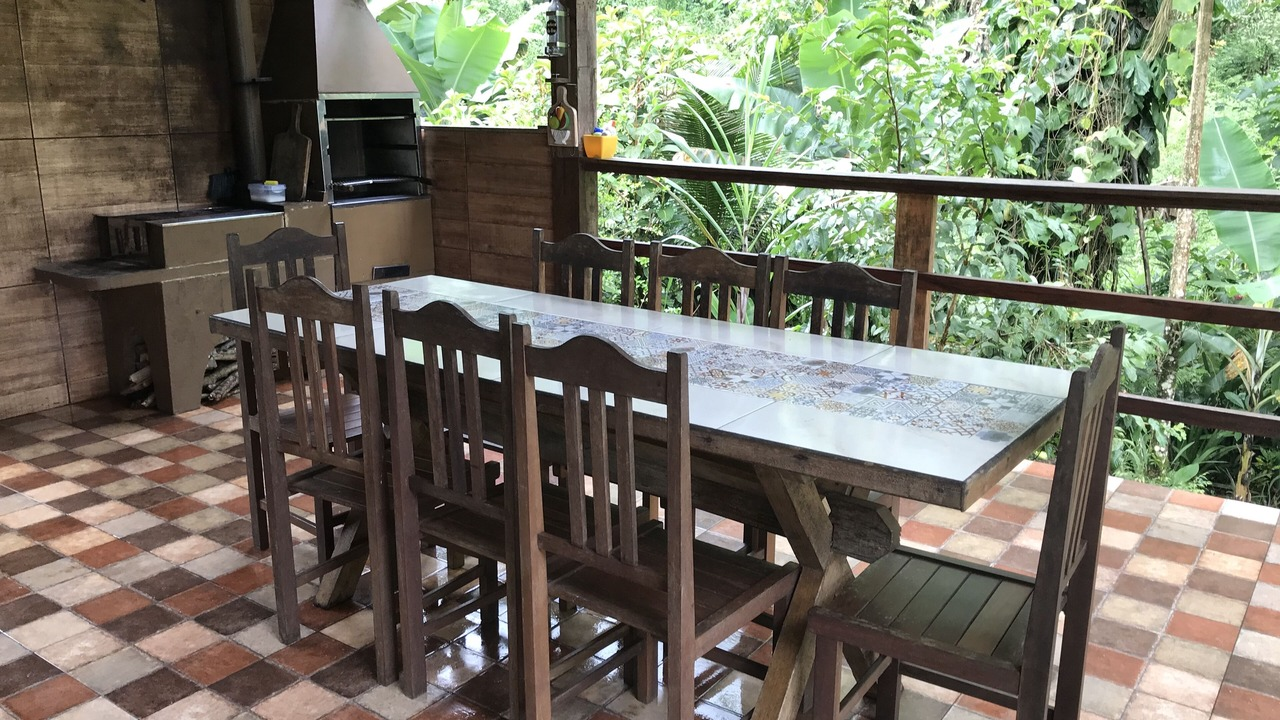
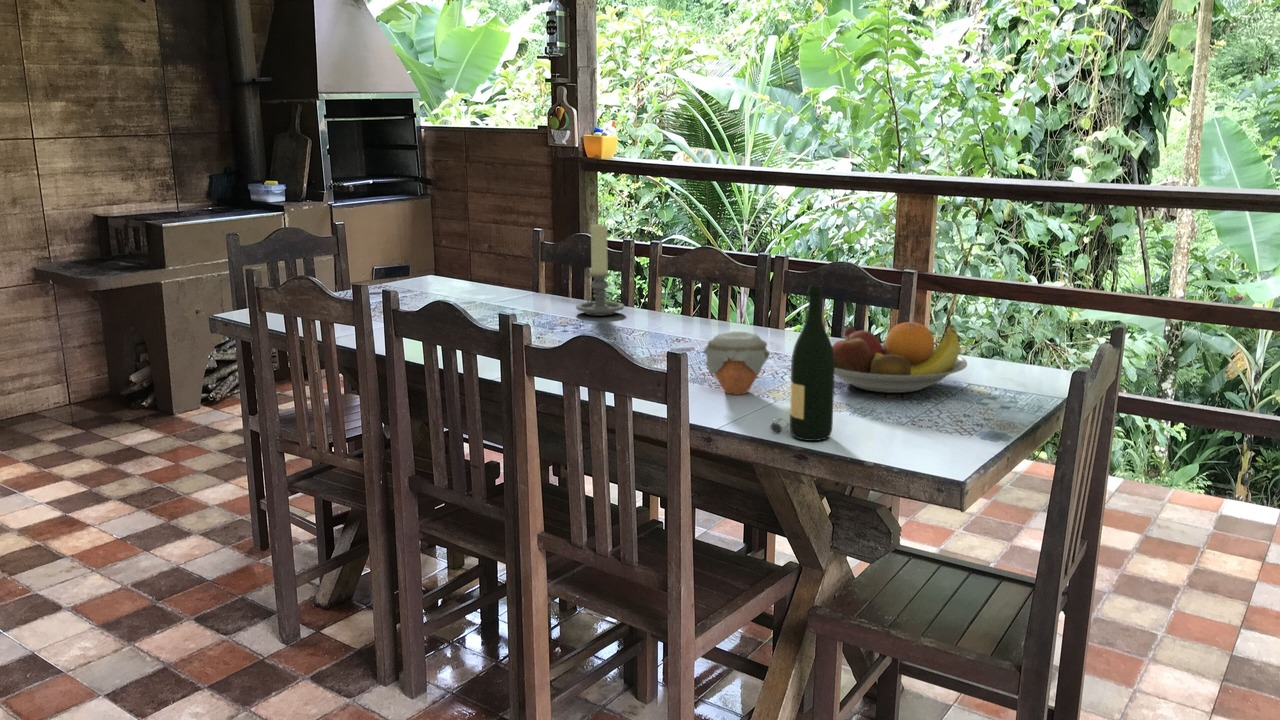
+ candle holder [575,222,625,317]
+ jar [702,330,771,396]
+ wine bottle [769,284,835,442]
+ fruit bowl [832,321,968,394]
